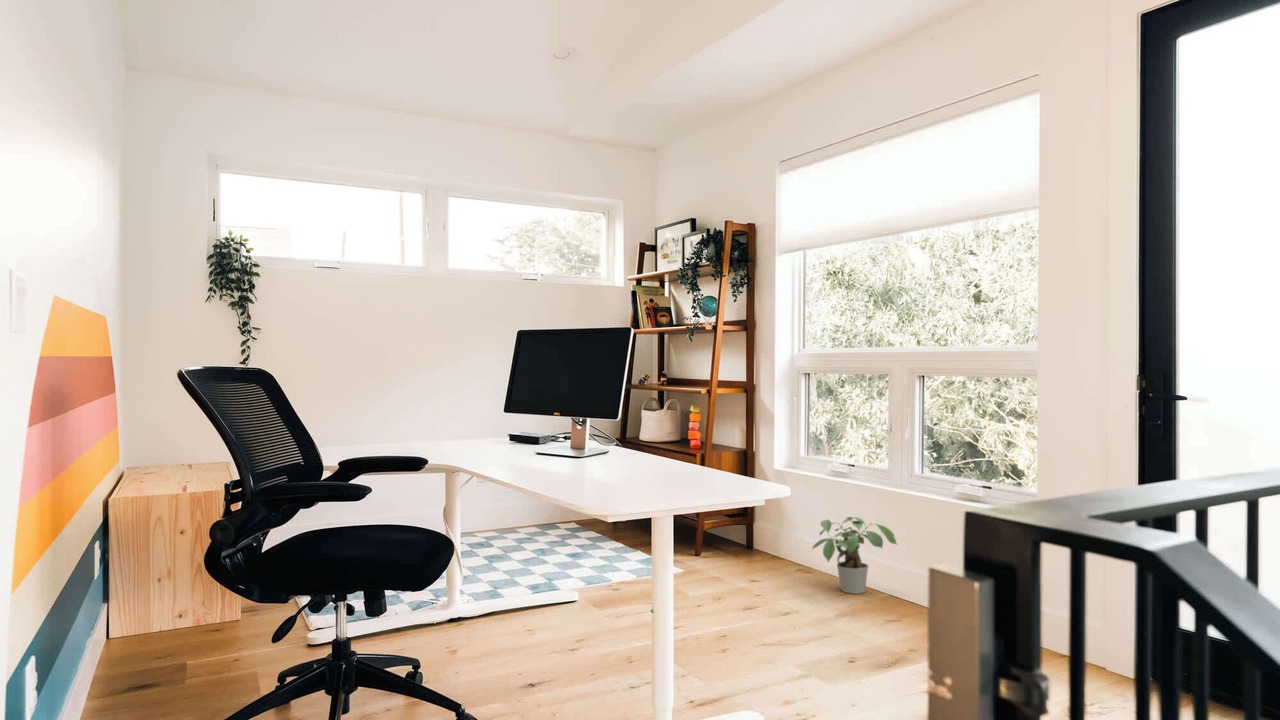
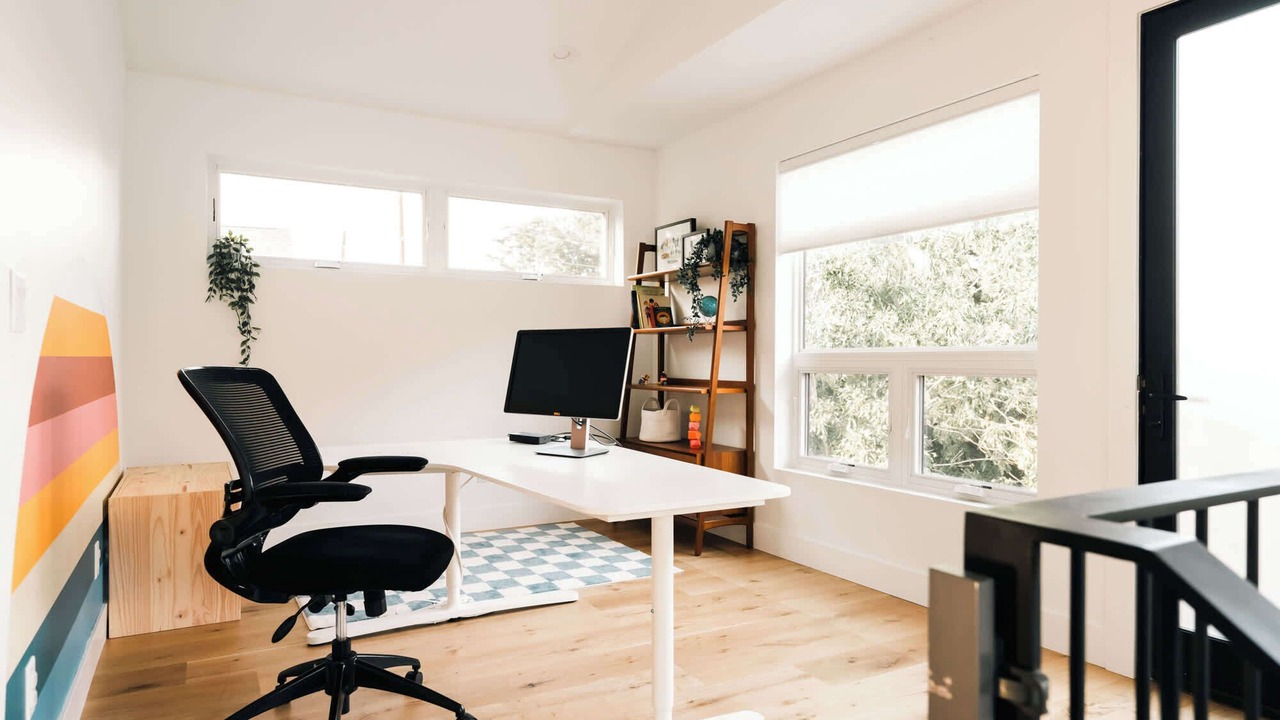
- potted plant [811,516,898,595]
